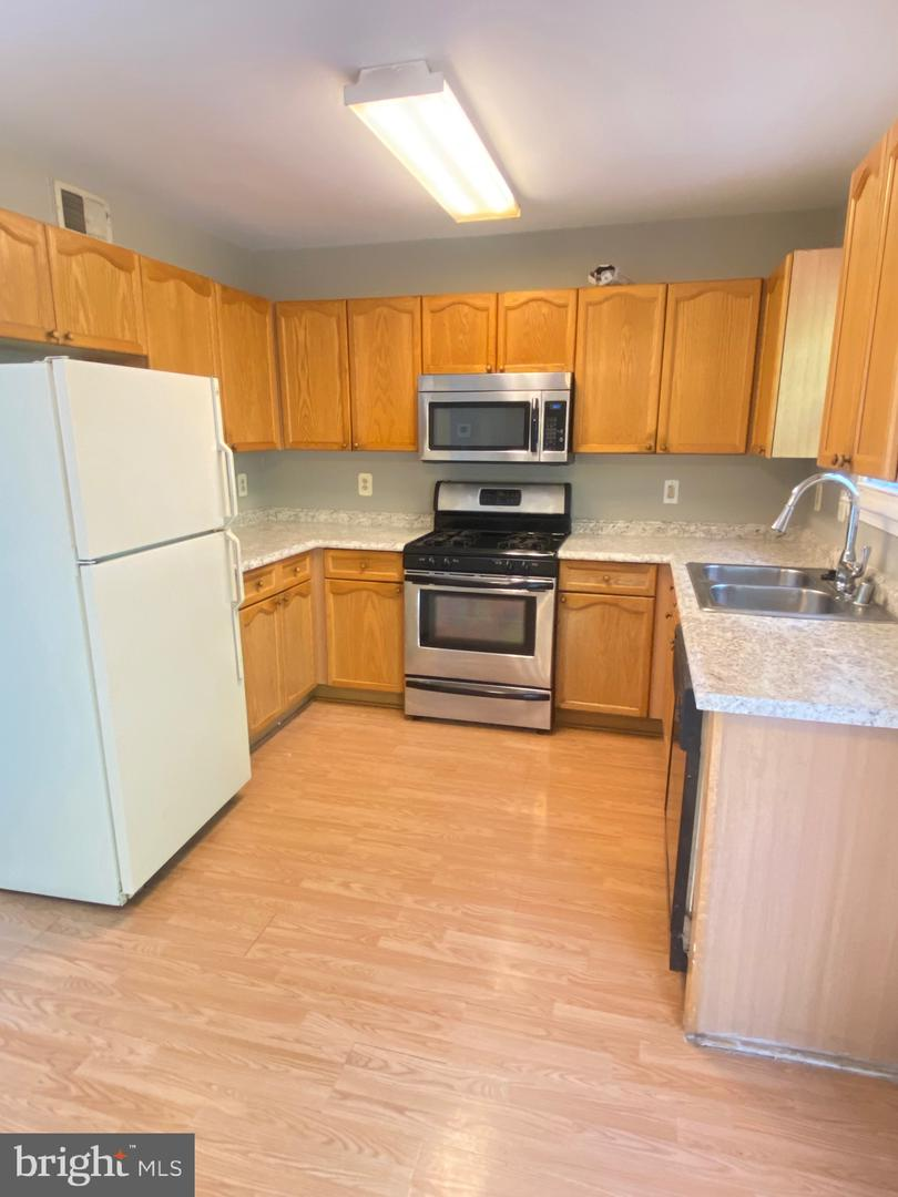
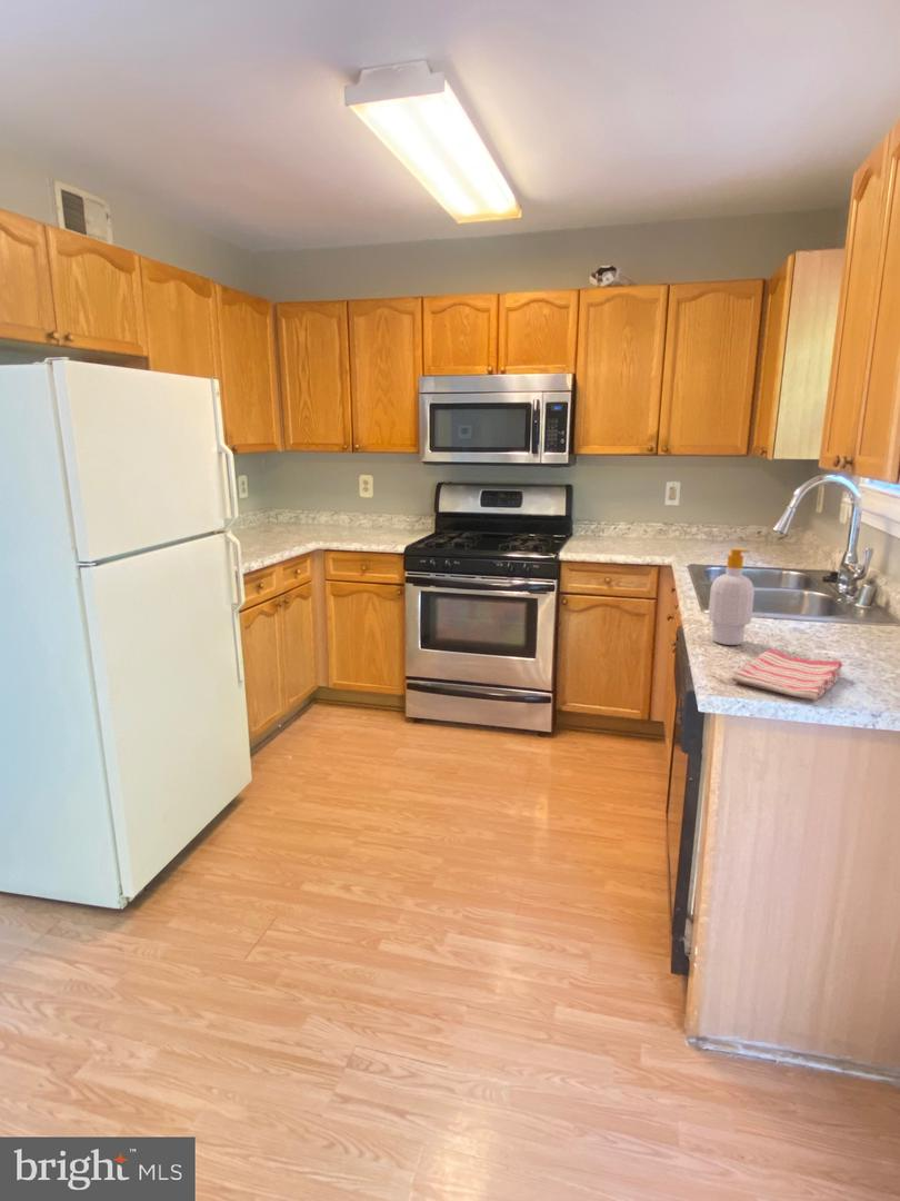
+ dish towel [731,648,843,703]
+ soap bottle [707,547,756,646]
